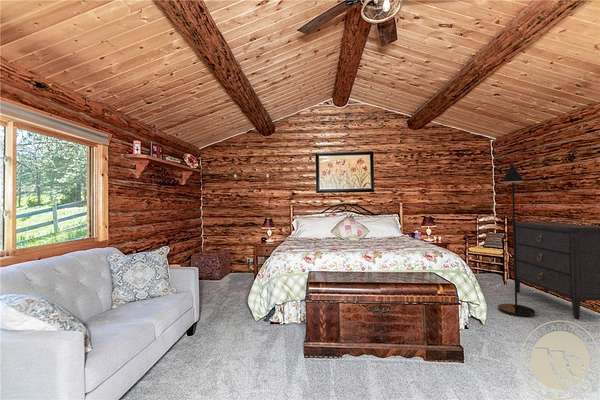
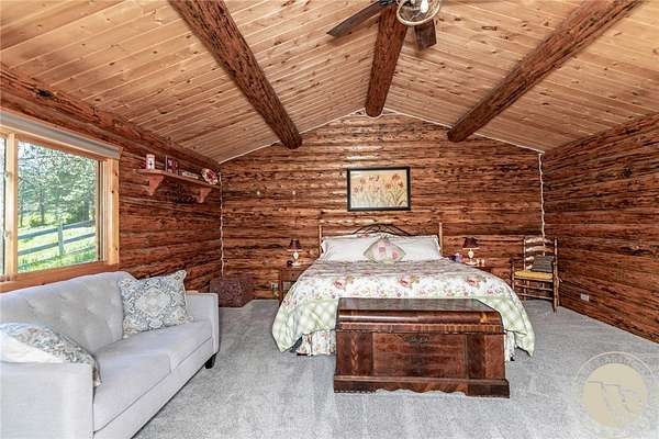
- floor lamp [497,162,536,317]
- dresser [511,221,600,320]
